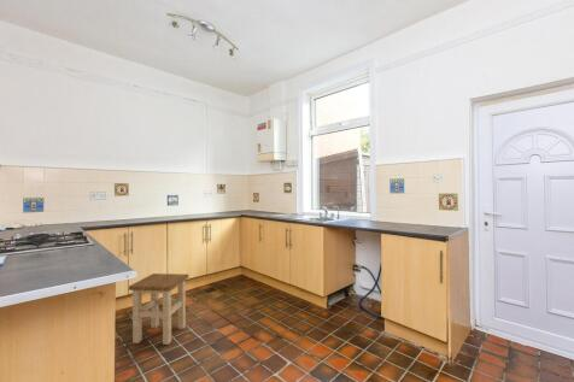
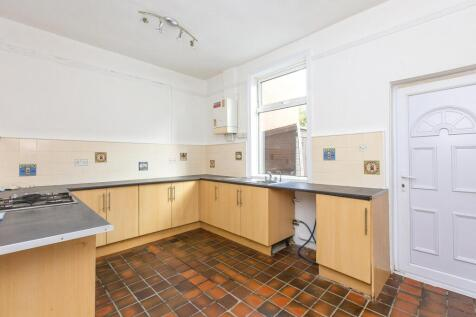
- stool [128,272,189,346]
